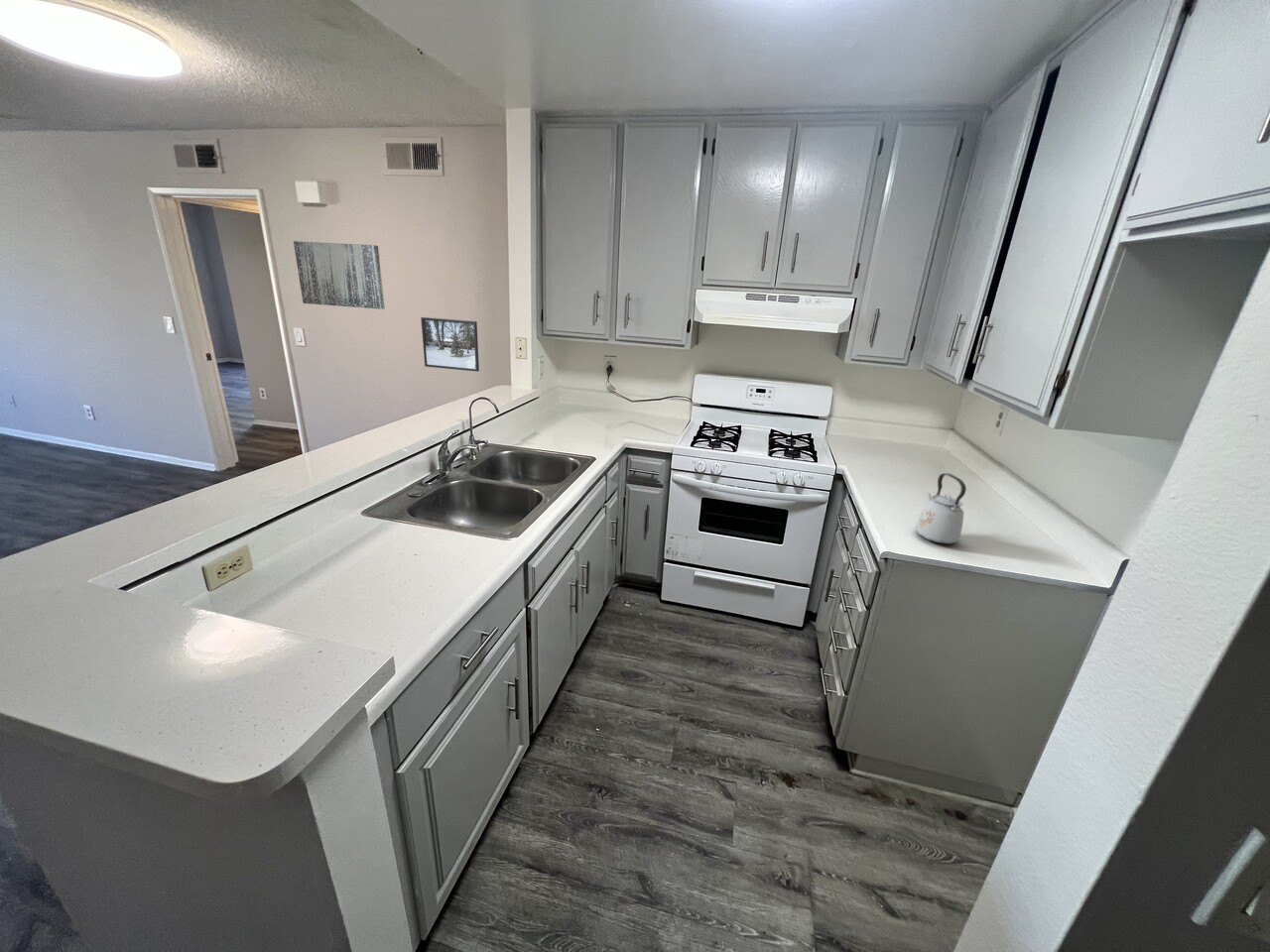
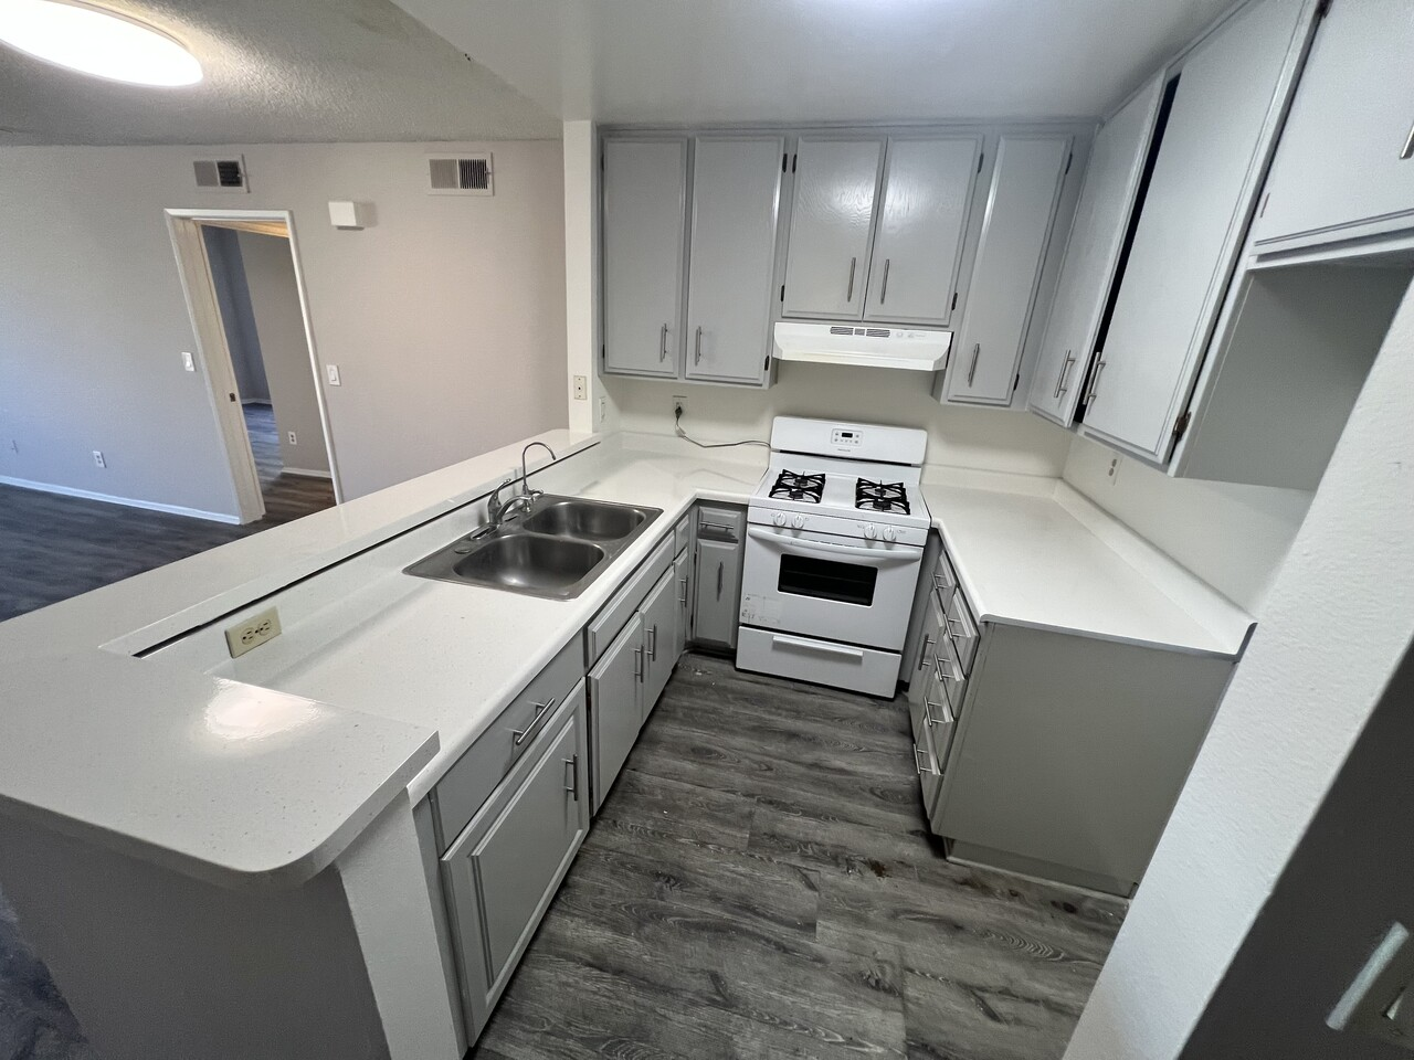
- kettle [914,472,967,545]
- wall art [293,240,386,310]
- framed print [420,316,480,373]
